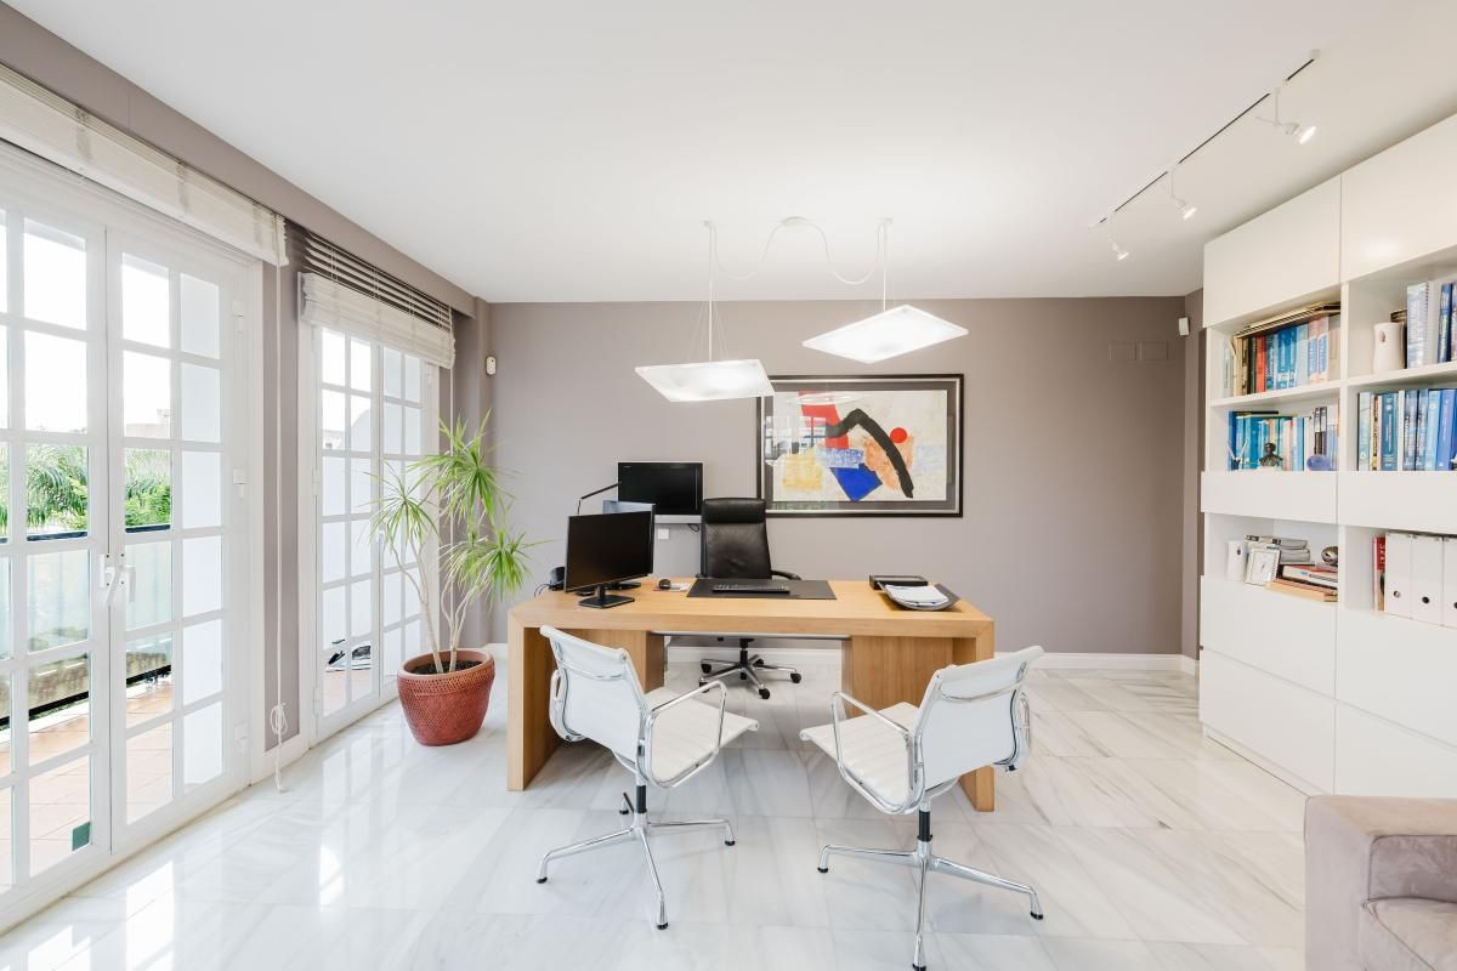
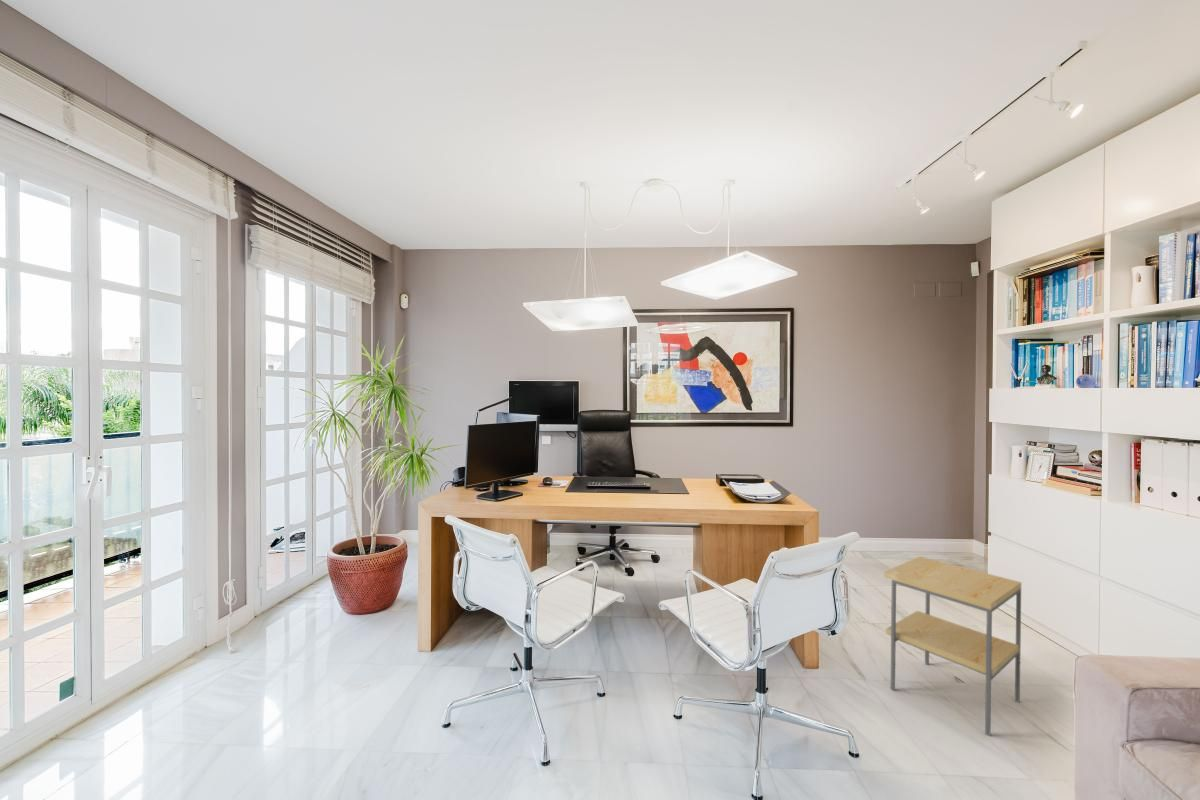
+ side table [883,556,1022,737]
